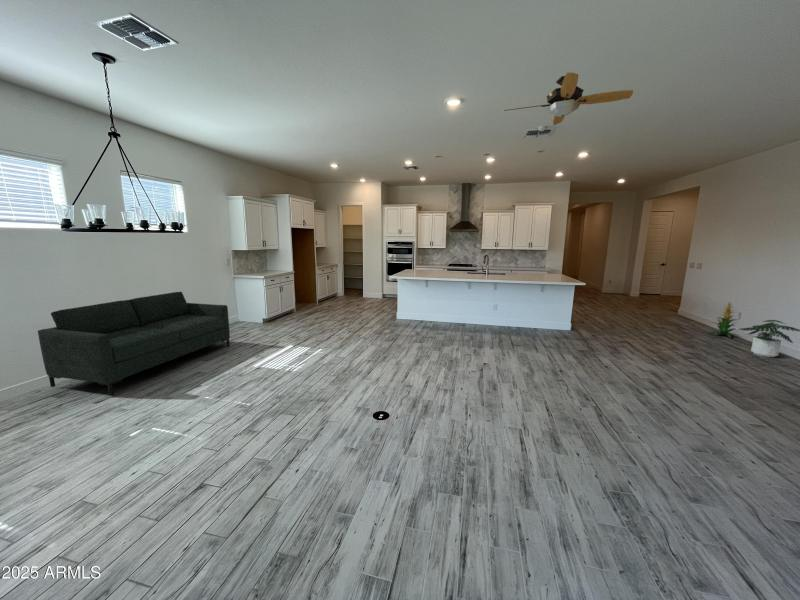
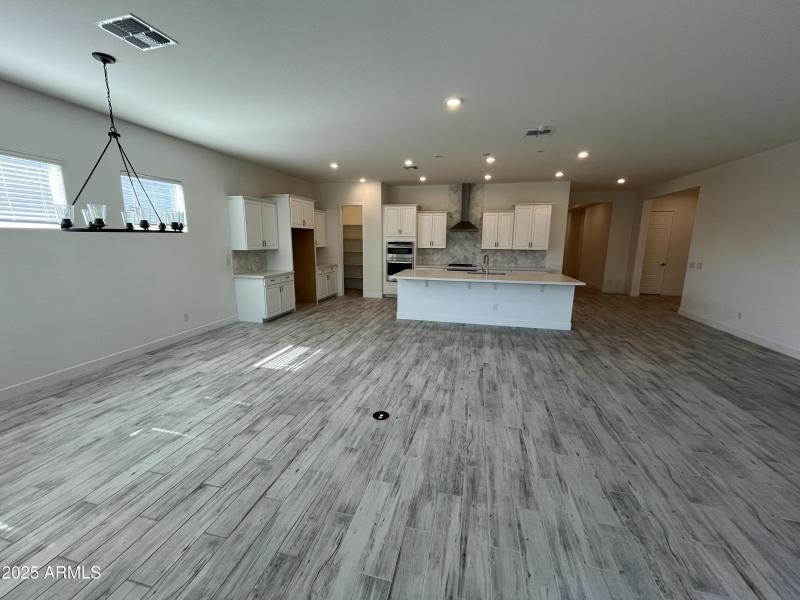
- sofa [37,291,231,397]
- indoor plant [710,300,741,338]
- ceiling fan [502,71,634,127]
- potted plant [738,319,800,358]
